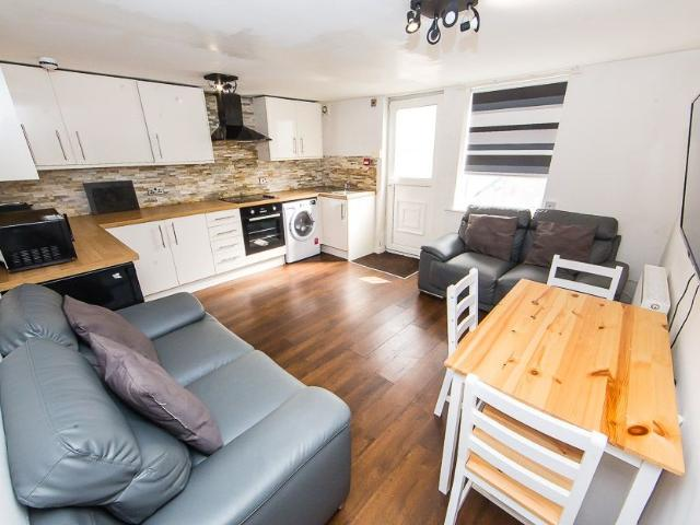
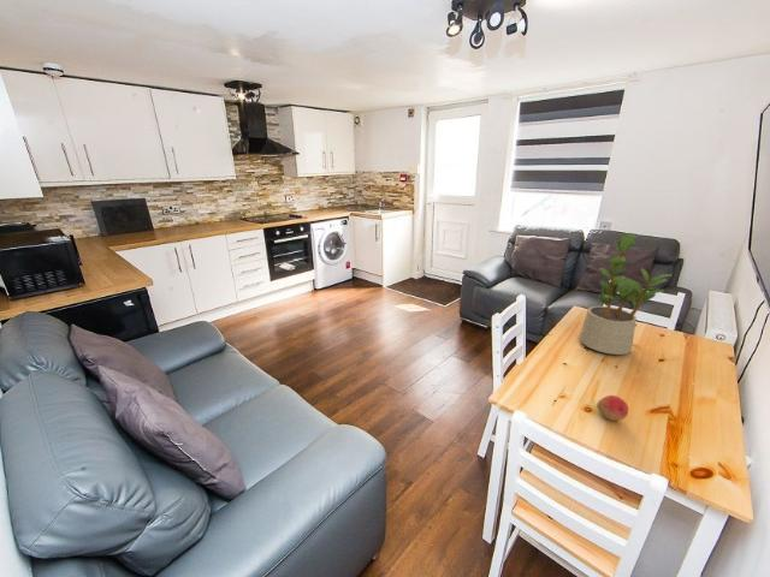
+ fruit [596,394,629,422]
+ potted plant [578,232,674,356]
